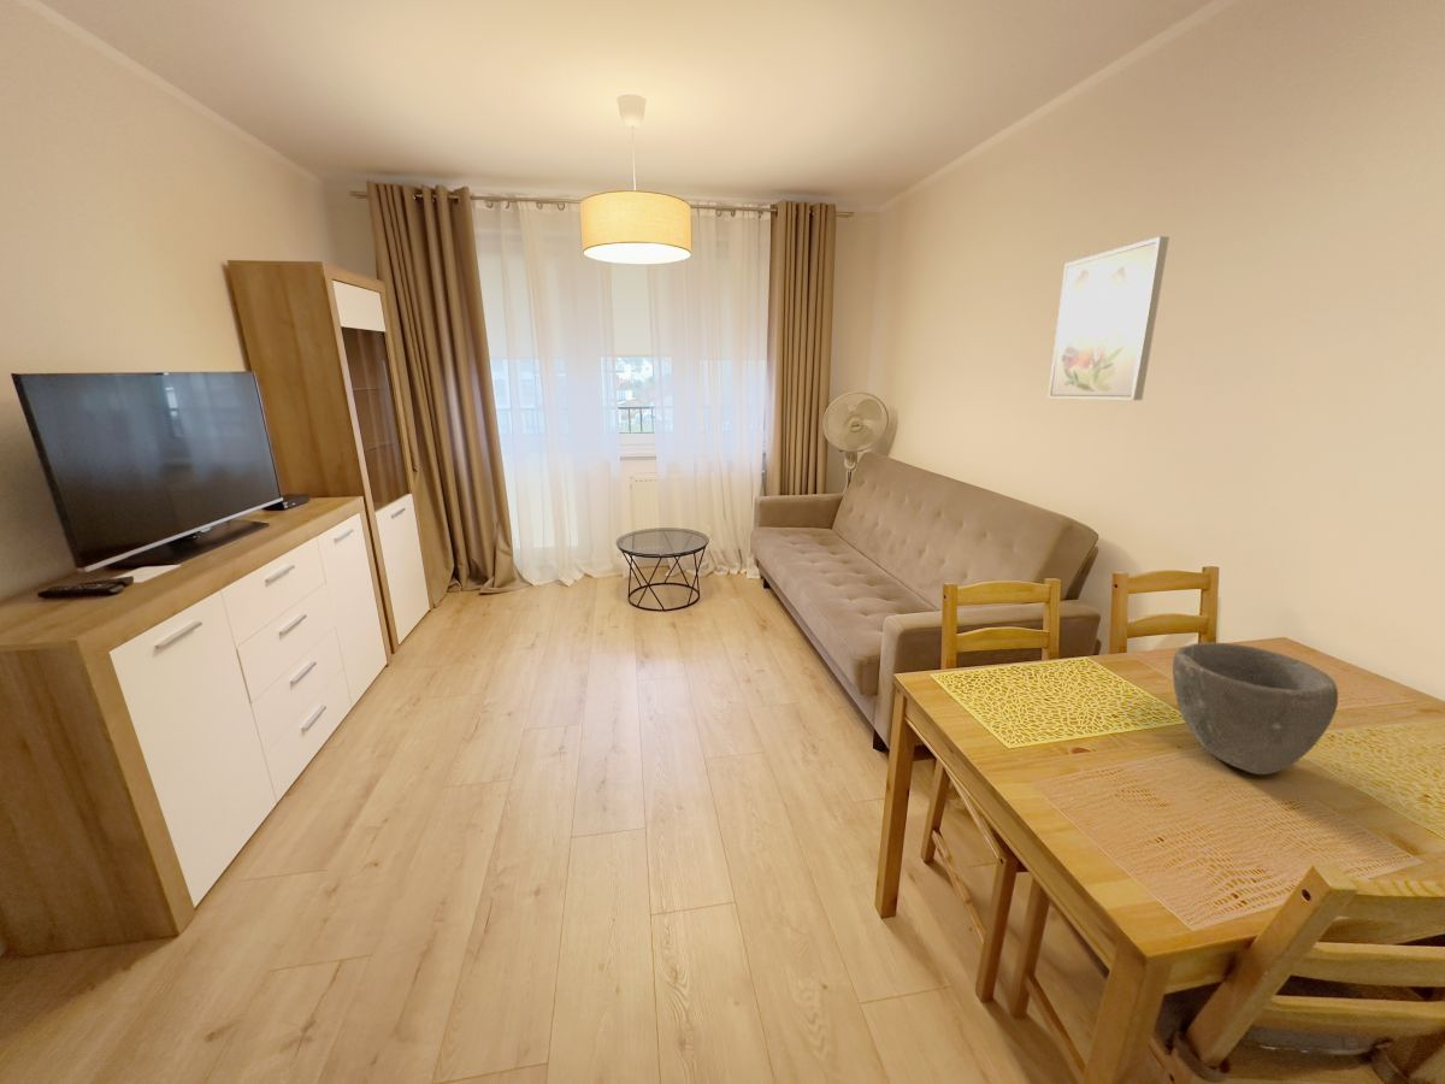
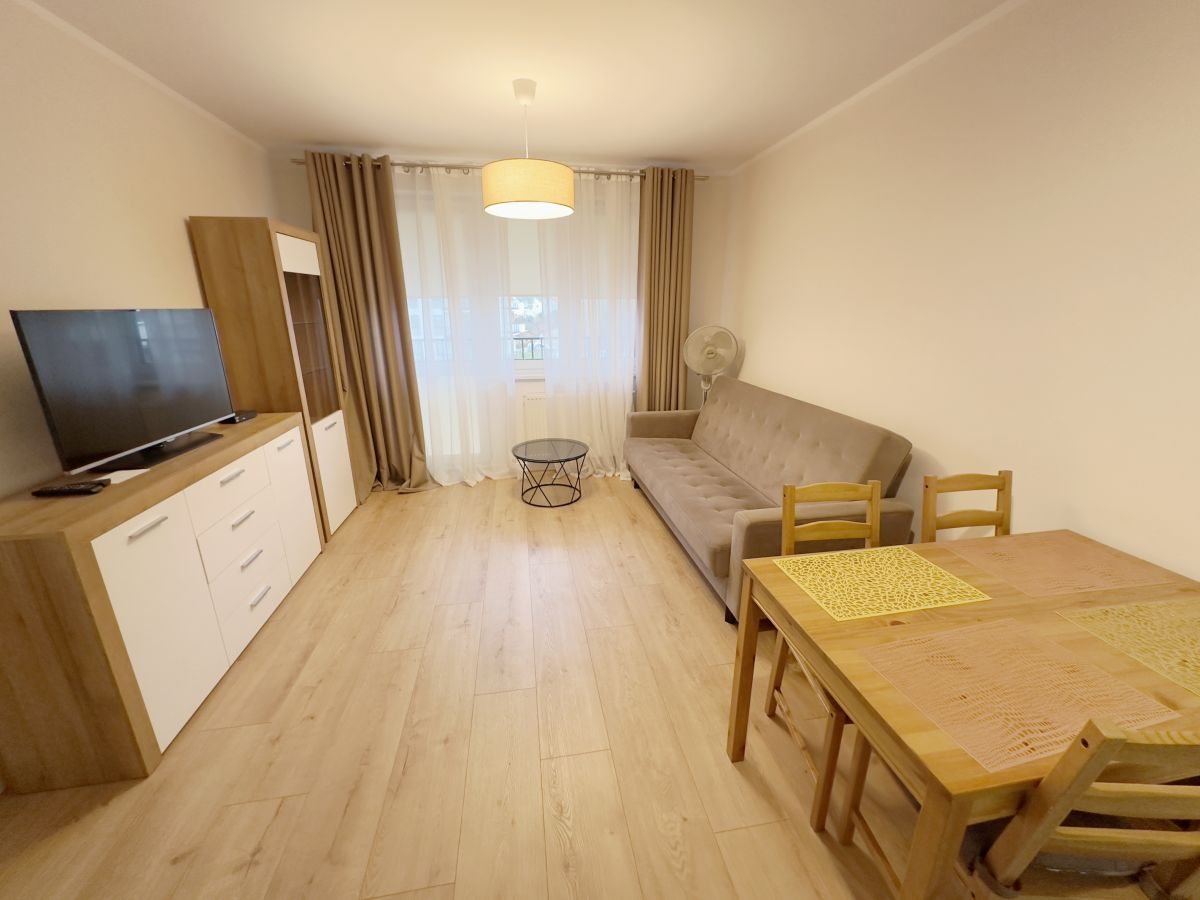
- bowl [1172,641,1339,776]
- wall art [1046,235,1170,401]
